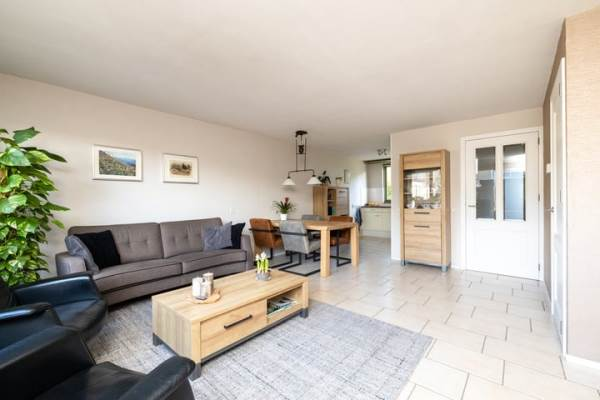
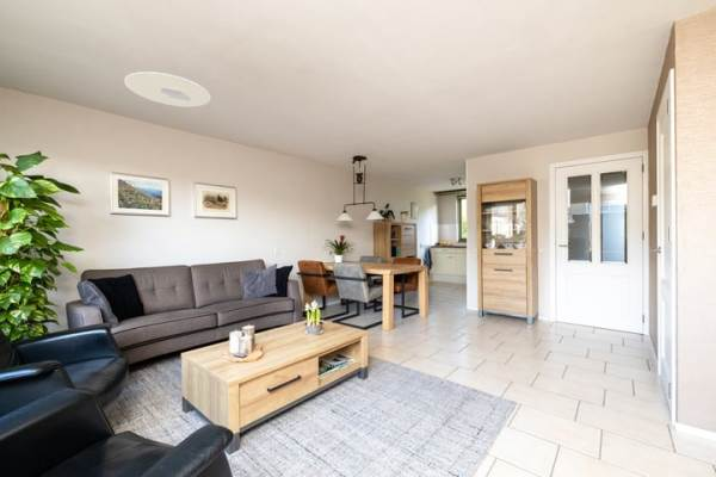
+ ceiling light [123,70,211,107]
